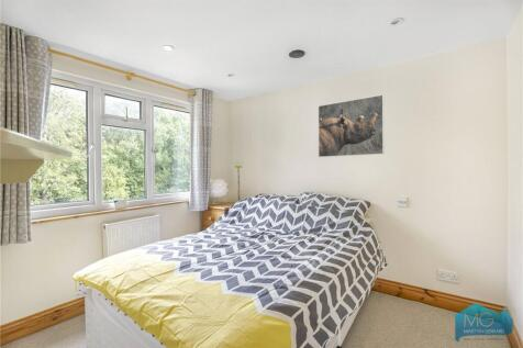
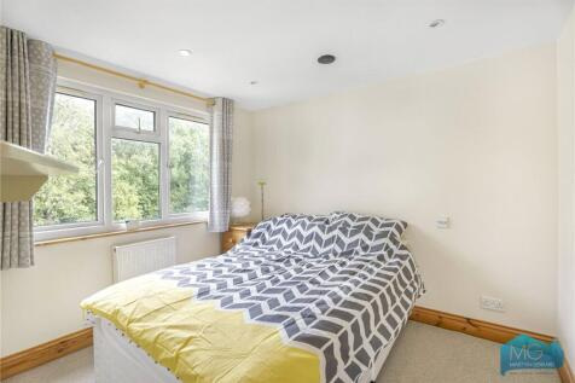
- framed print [318,93,385,158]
